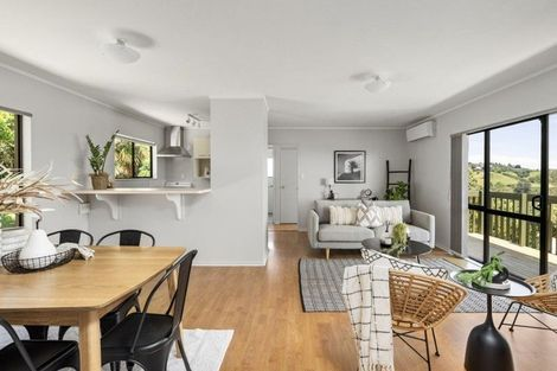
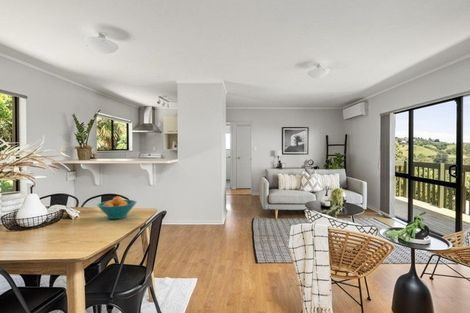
+ fruit bowl [96,195,138,220]
